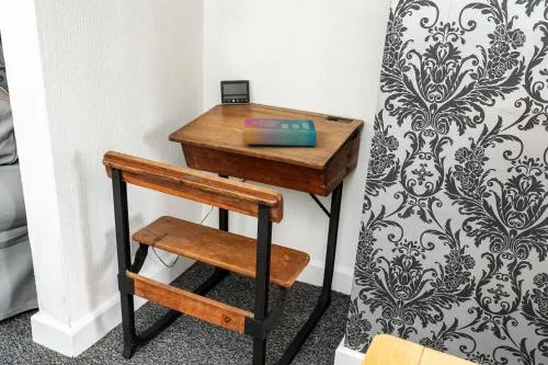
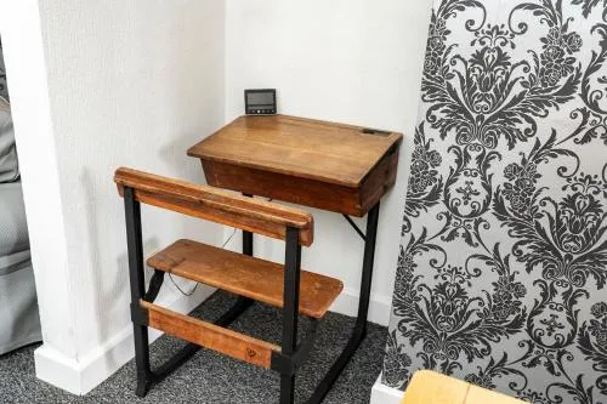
- book [242,117,318,147]
